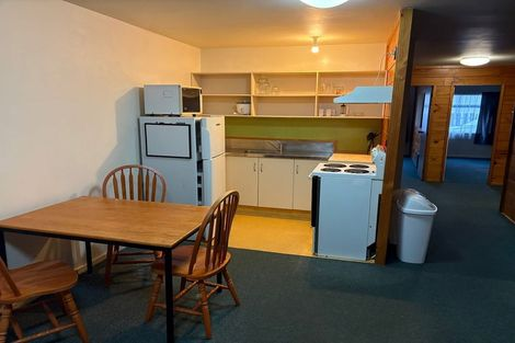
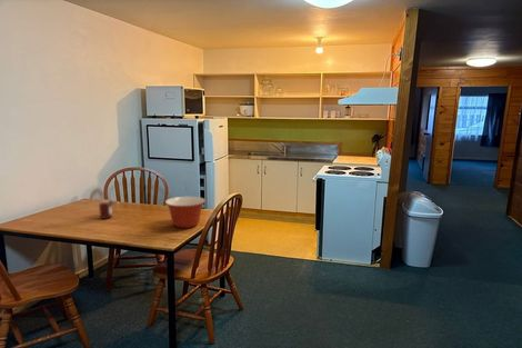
+ jar [98,198,118,220]
+ mixing bowl [164,196,207,229]
